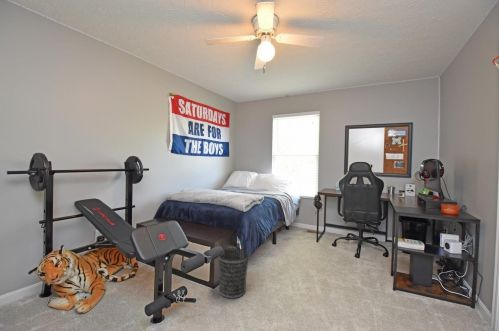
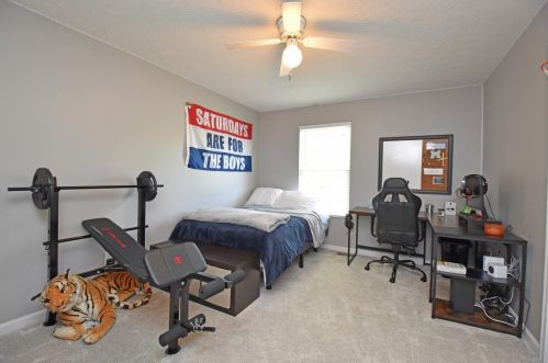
- wastebasket [218,247,249,300]
